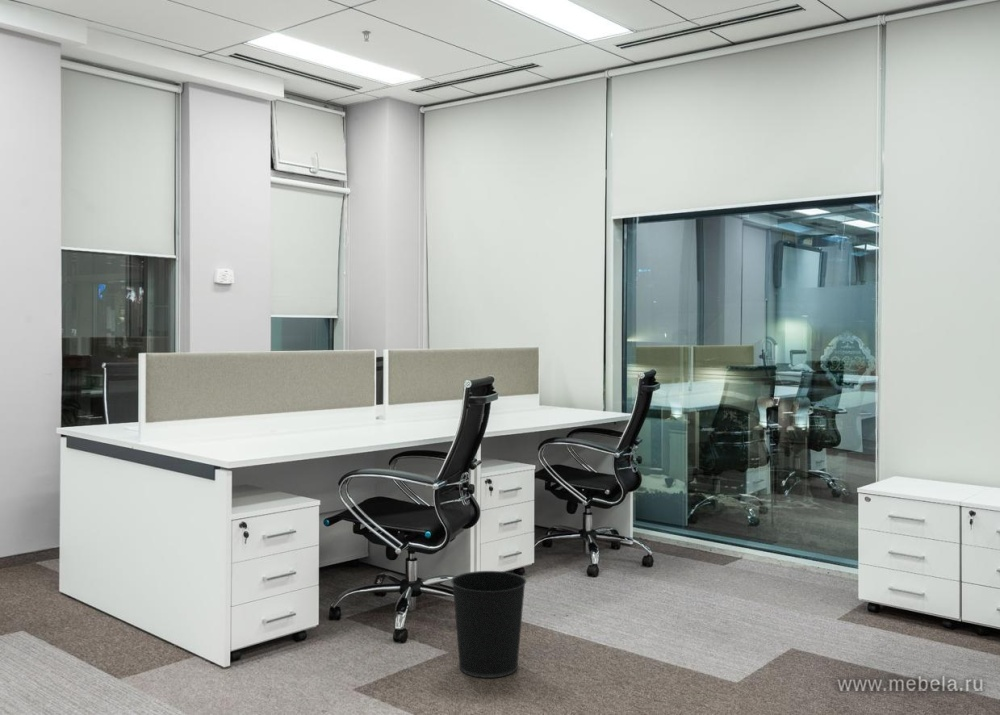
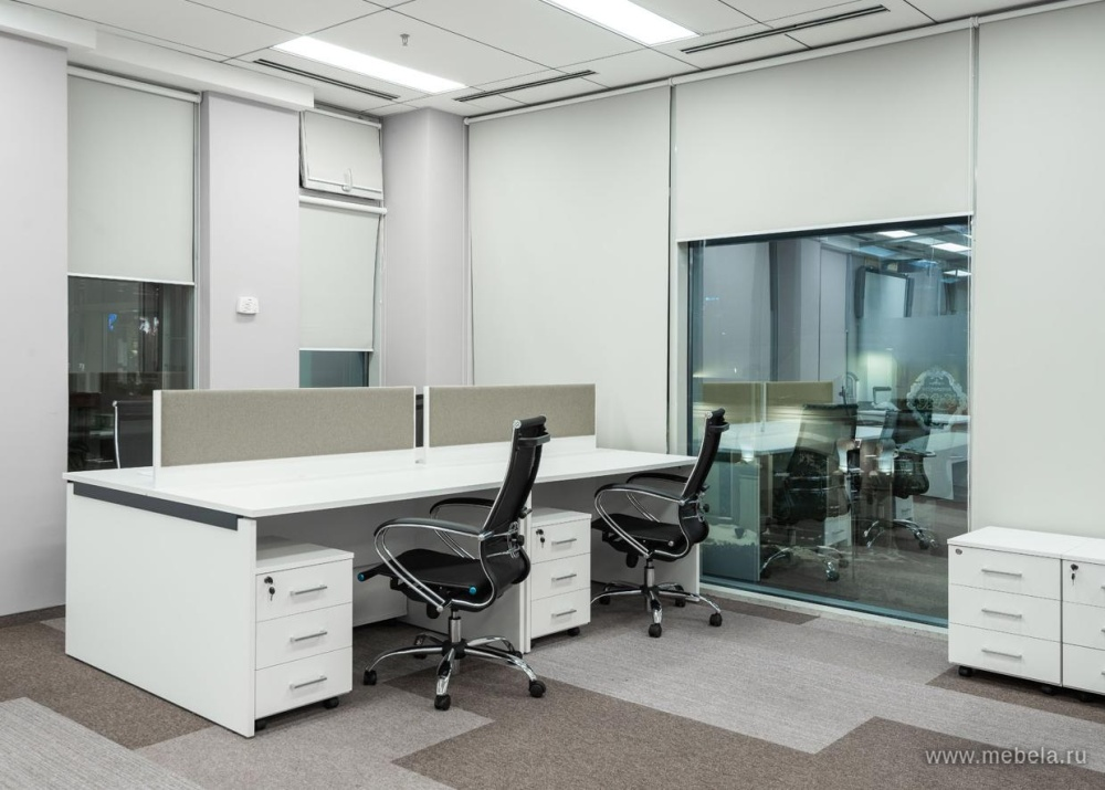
- wastebasket [450,570,527,679]
